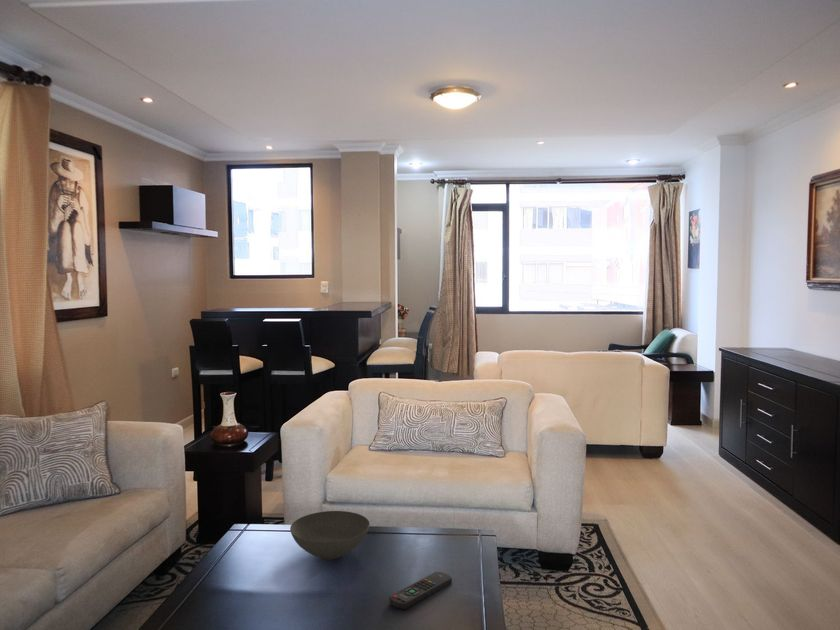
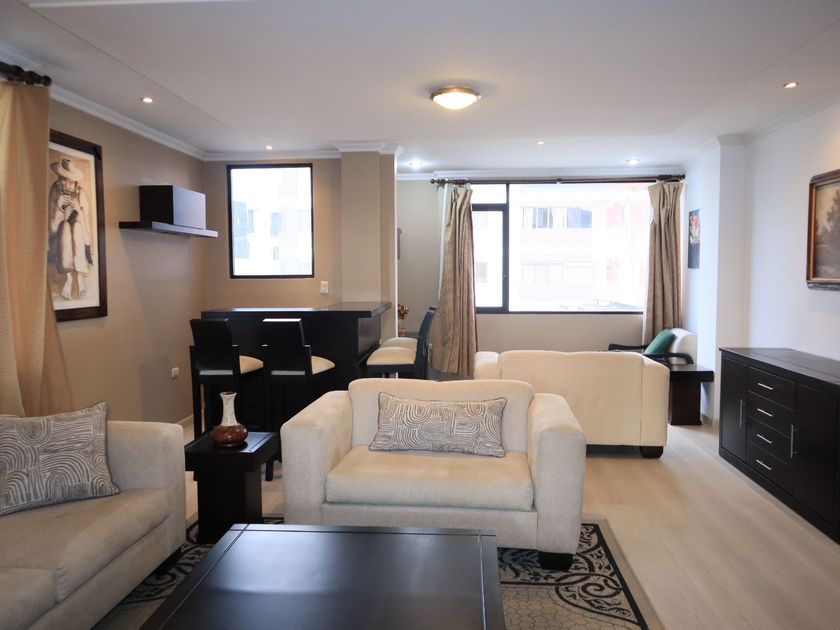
- remote control [388,571,453,610]
- bowl [289,510,371,561]
